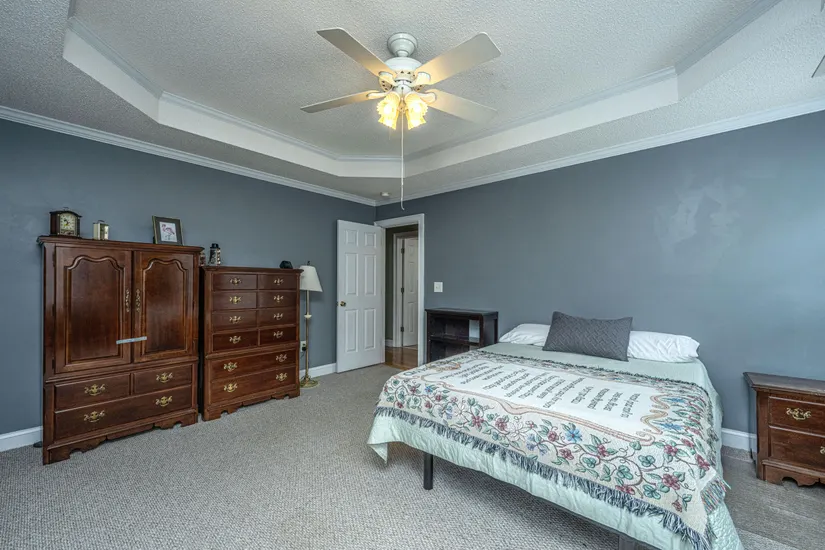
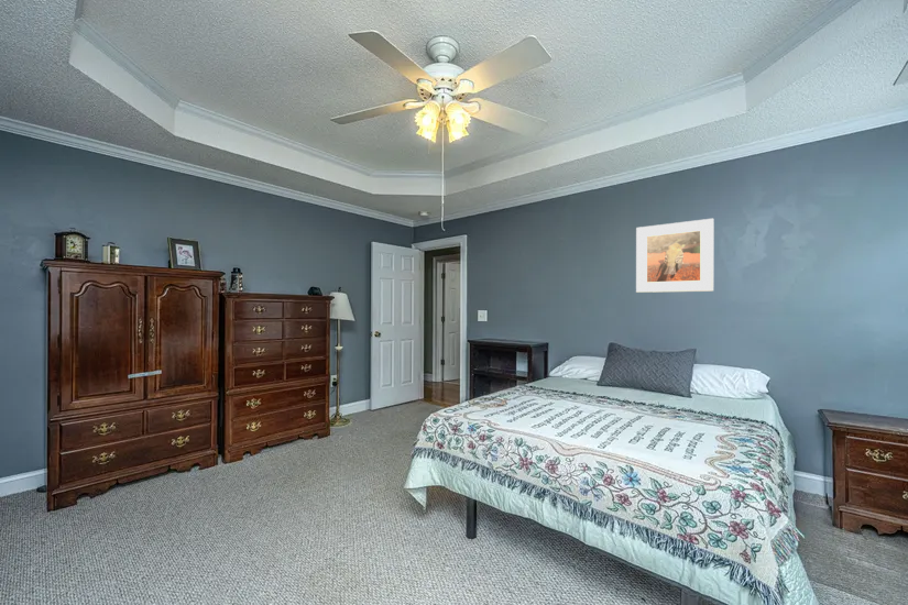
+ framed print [635,218,714,294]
